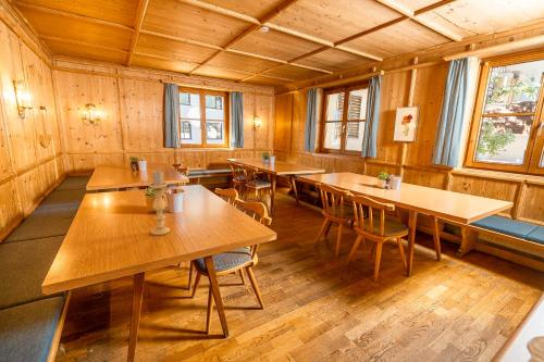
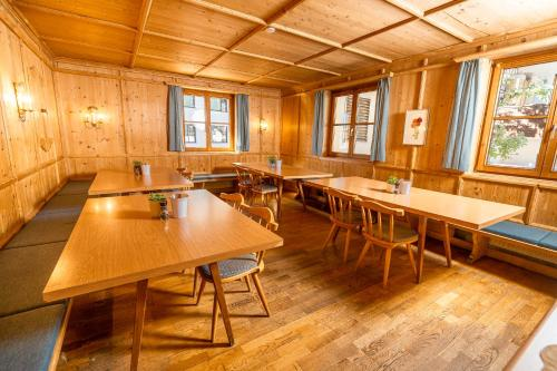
- candle holder [148,171,171,236]
